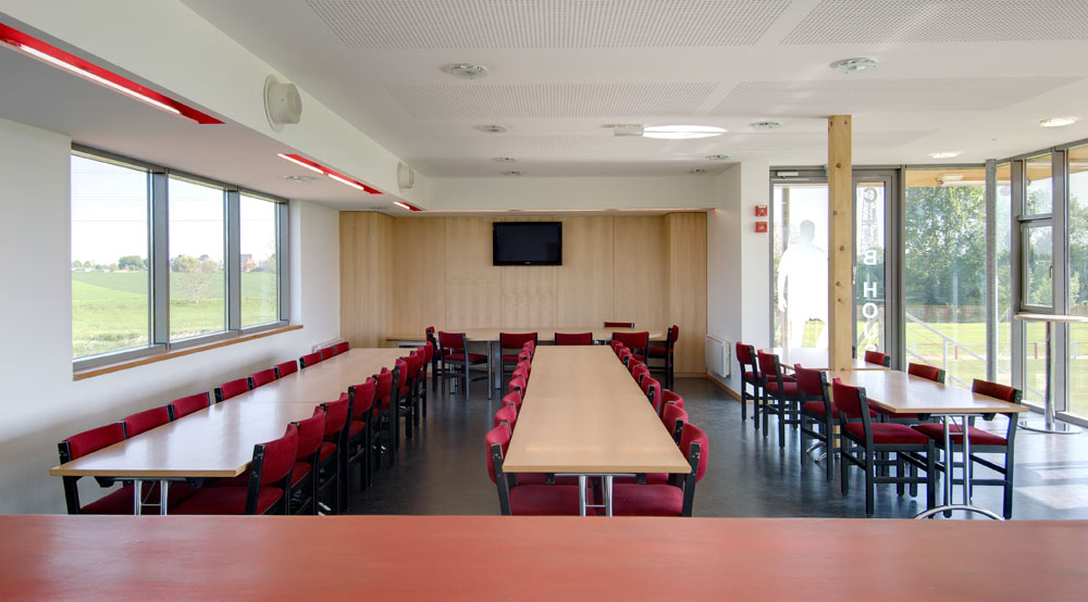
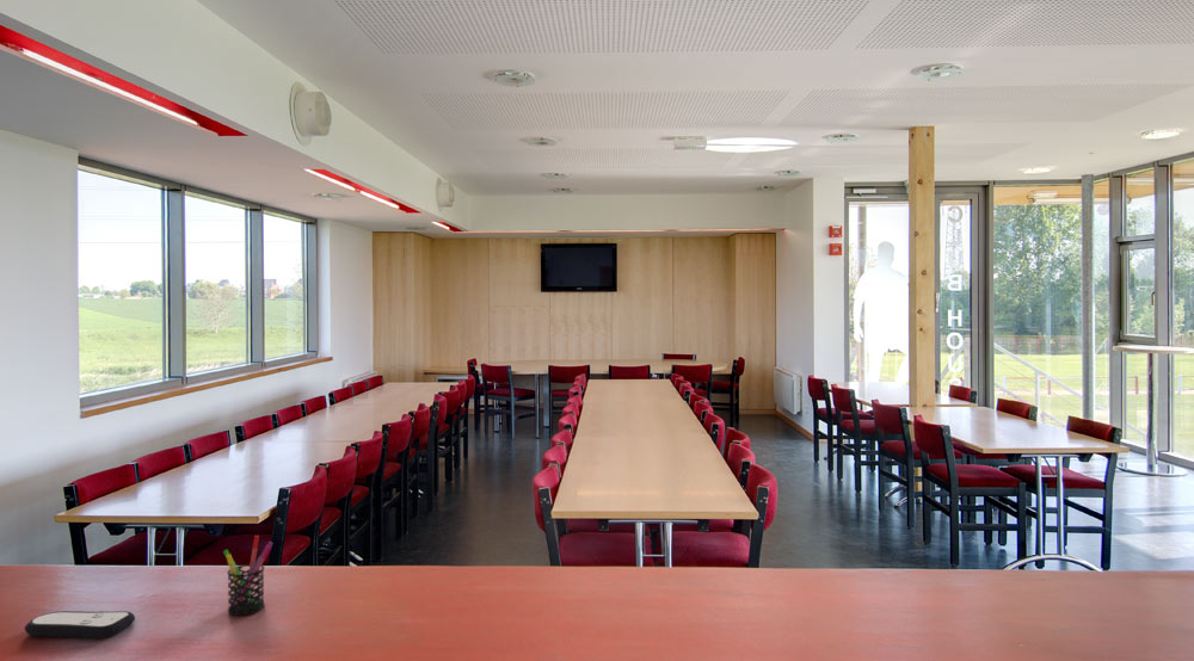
+ remote control [24,610,136,640]
+ pen holder [222,535,275,616]
